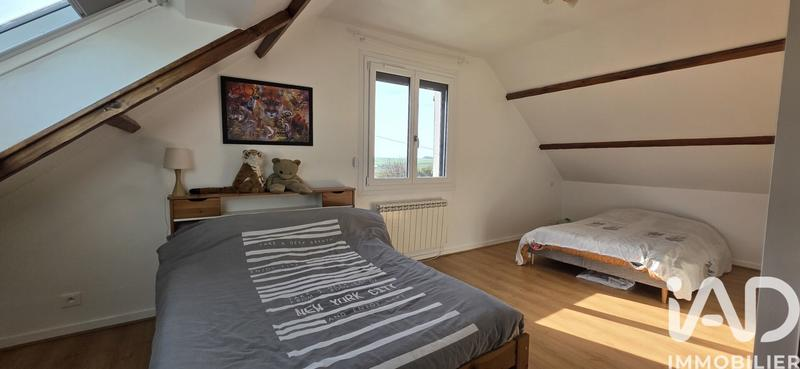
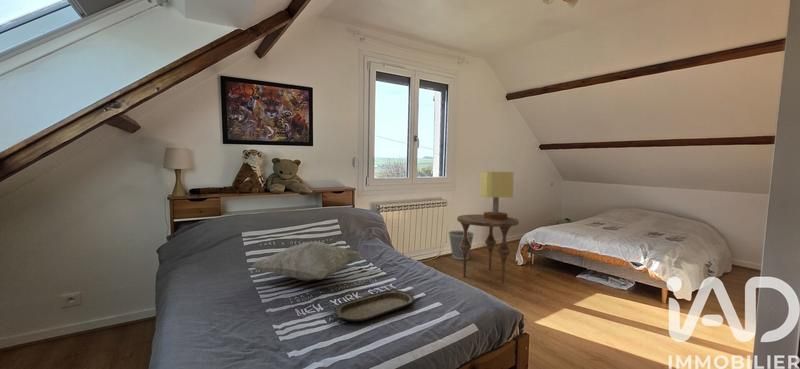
+ serving tray [330,288,415,323]
+ decorative pillow [250,241,365,282]
+ wastebasket [448,230,475,261]
+ table lamp [479,171,515,220]
+ side table [456,213,520,284]
